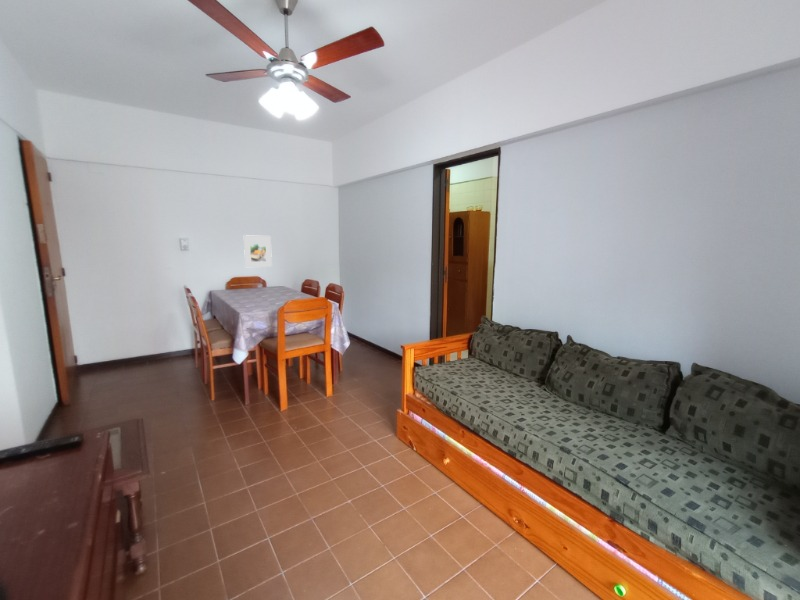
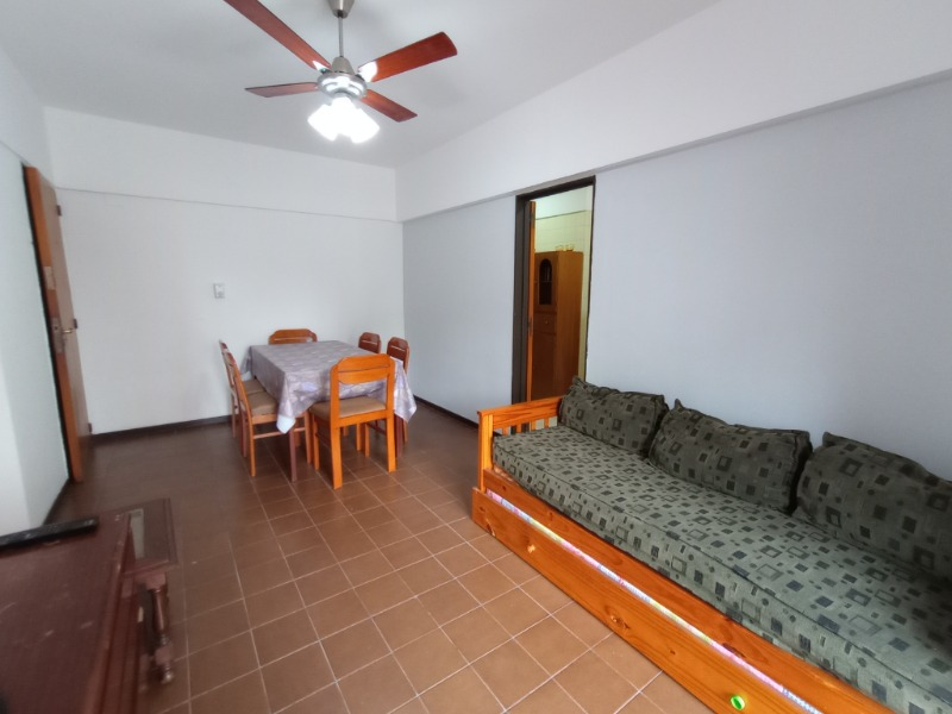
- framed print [243,234,273,268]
